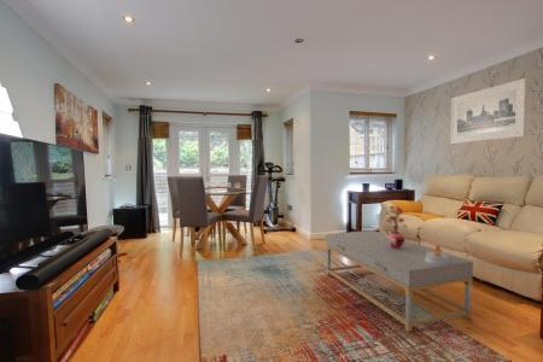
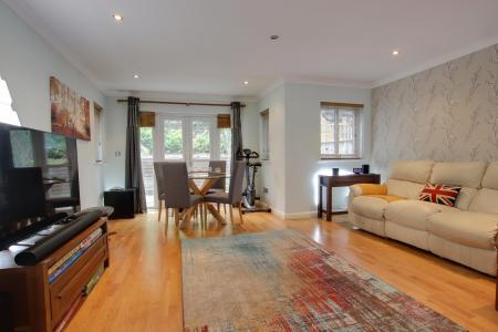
- potted plant [384,205,409,249]
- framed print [450,77,529,145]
- toy figurine [426,244,449,265]
- coffee table [325,229,474,333]
